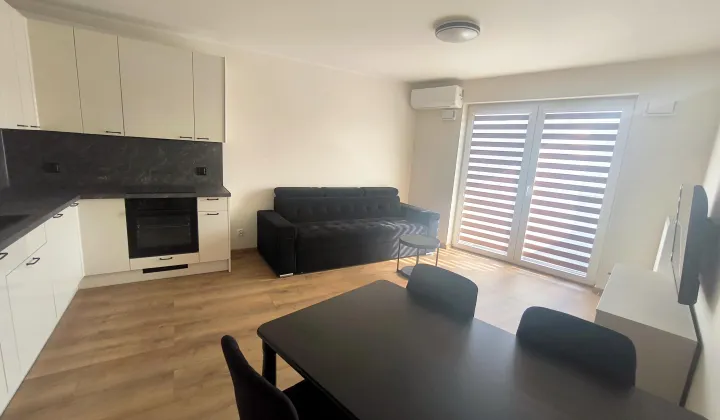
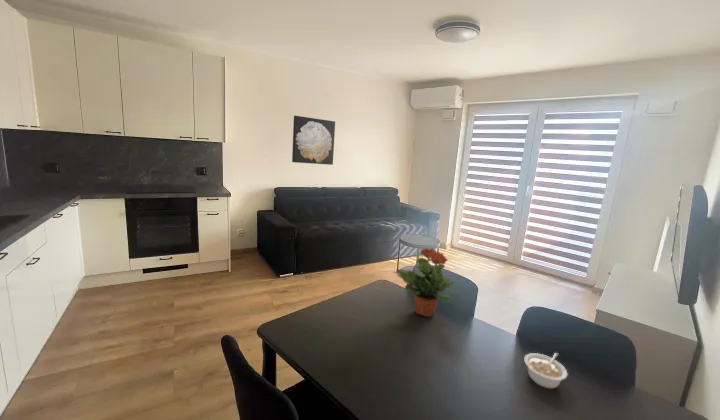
+ wall art [291,115,336,166]
+ potted plant [398,247,456,318]
+ legume [523,352,569,389]
